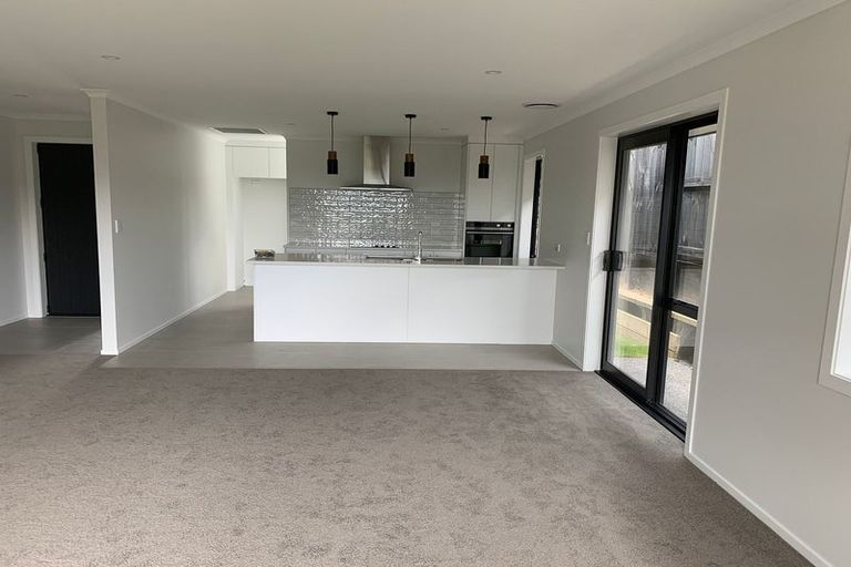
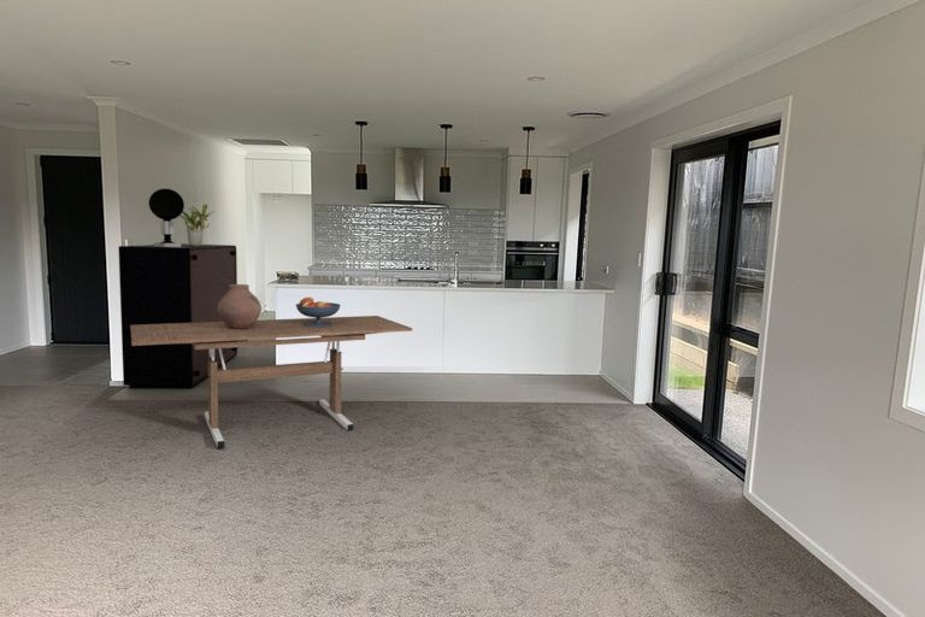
+ storage cabinet [117,242,238,389]
+ table lamp [148,188,185,247]
+ fruit bowl [295,296,342,327]
+ dining table [130,315,413,449]
+ potted plant [178,204,214,246]
+ vase [218,283,263,329]
